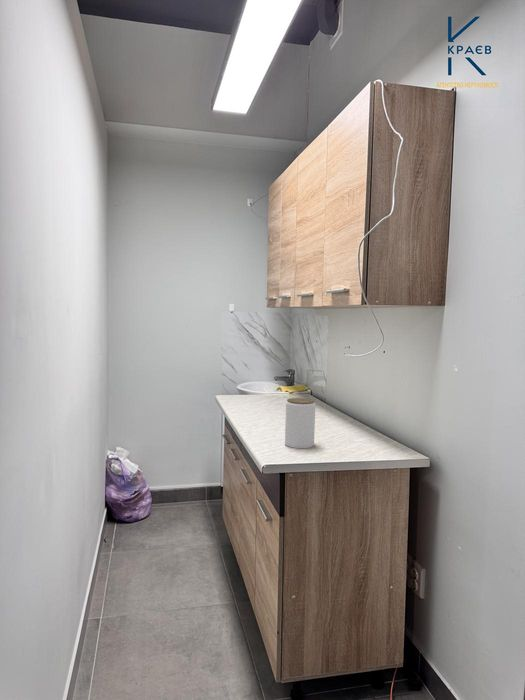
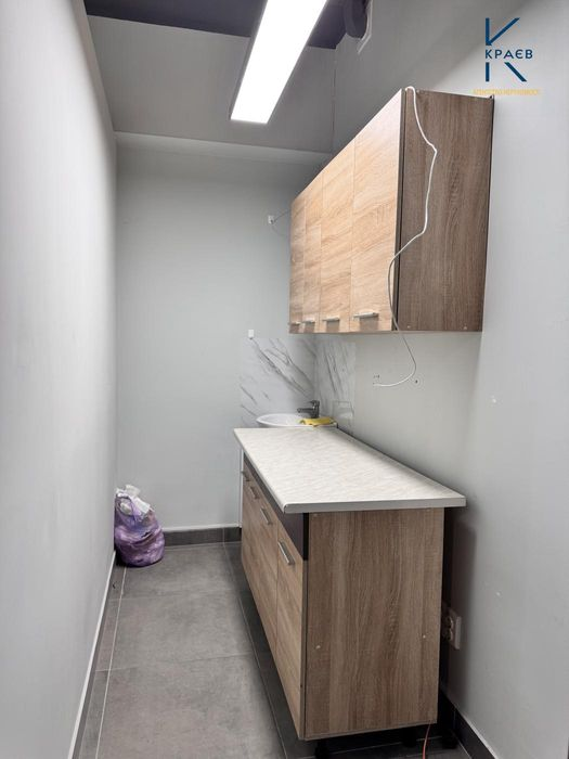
- jar [284,397,316,449]
